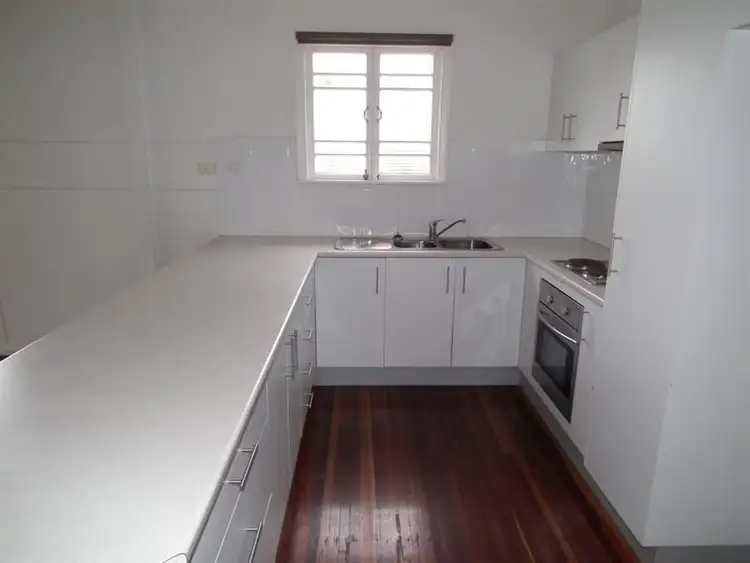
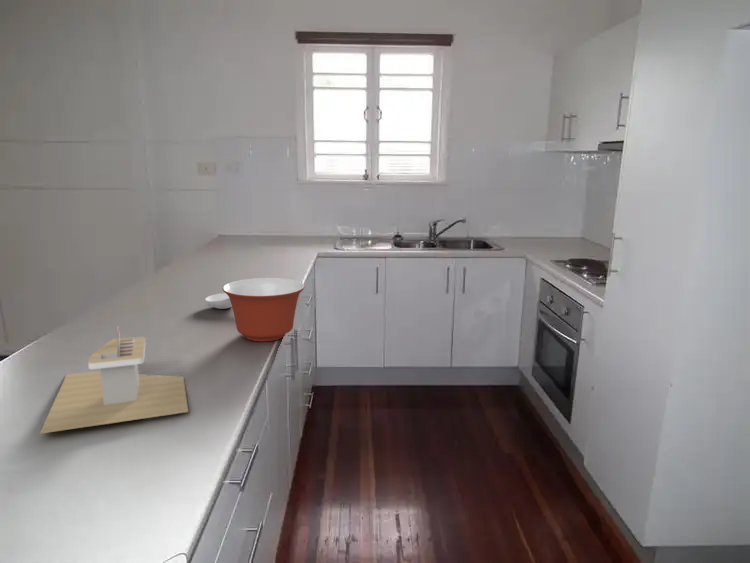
+ spoon rest [204,292,232,310]
+ architectural model [39,326,189,435]
+ mixing bowl [222,277,306,342]
